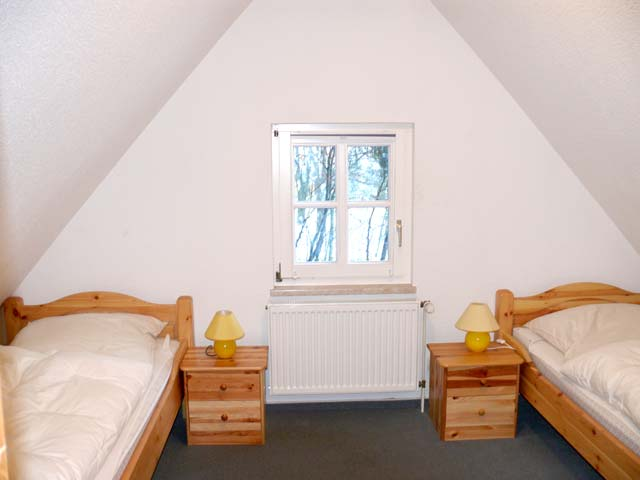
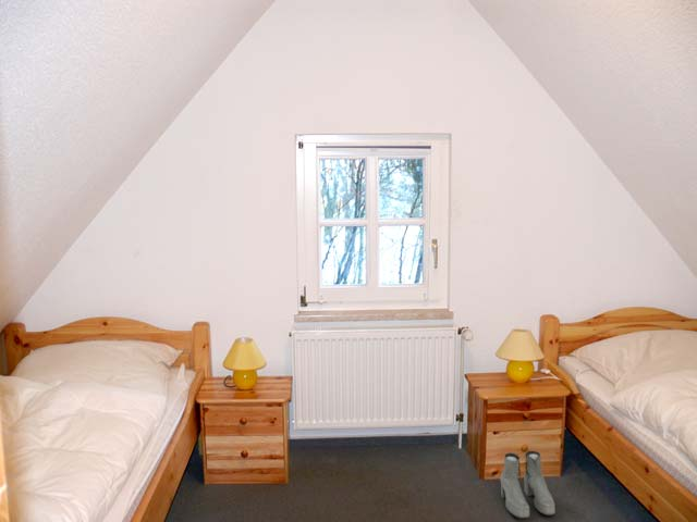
+ boots [499,450,557,520]
